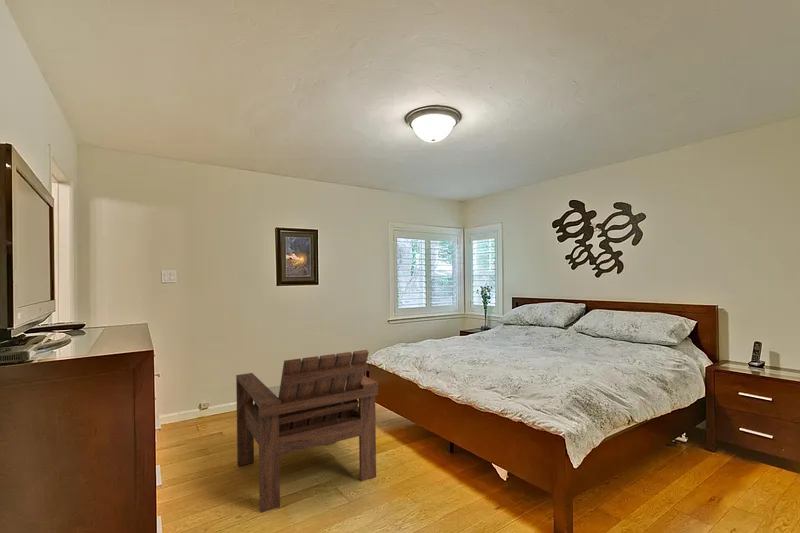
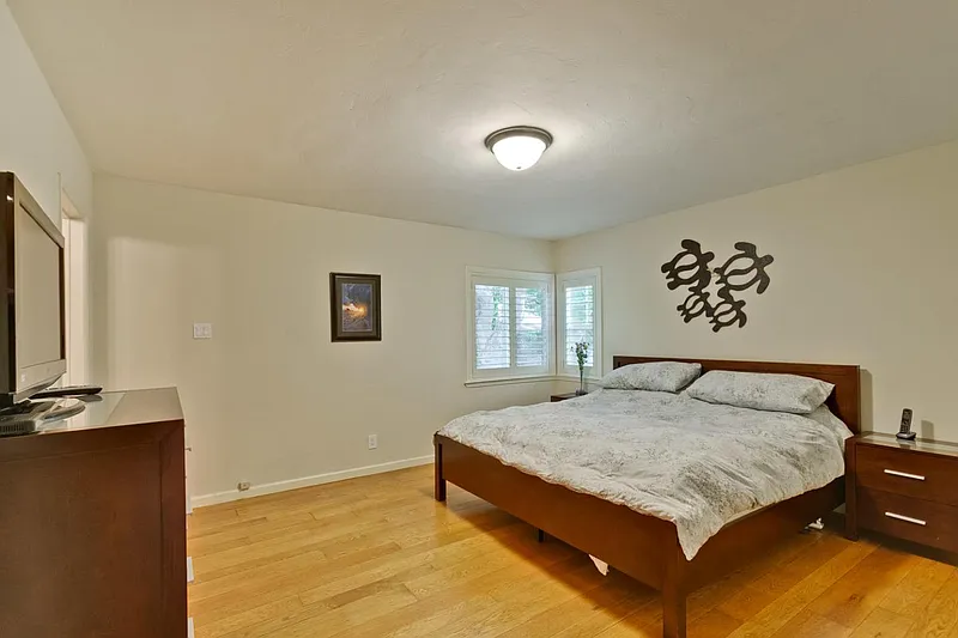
- chair [235,349,379,514]
